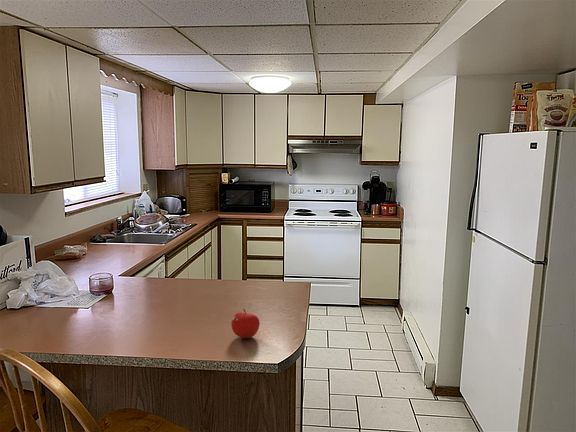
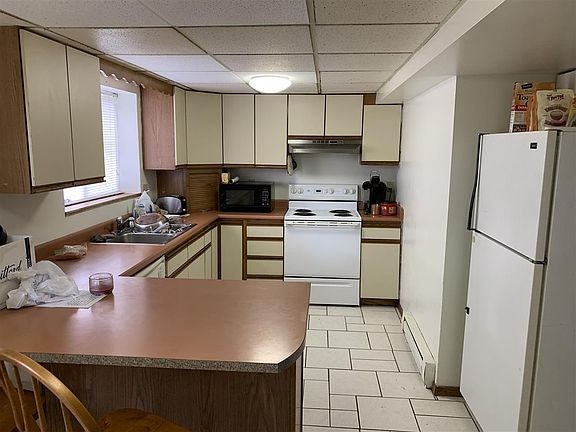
- fruit [230,308,261,339]
